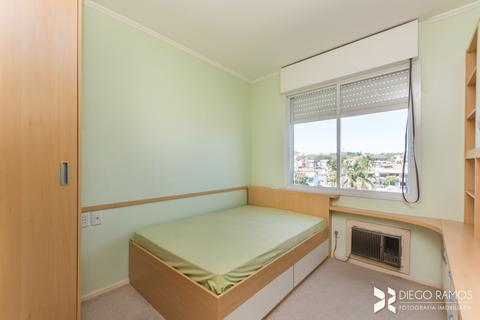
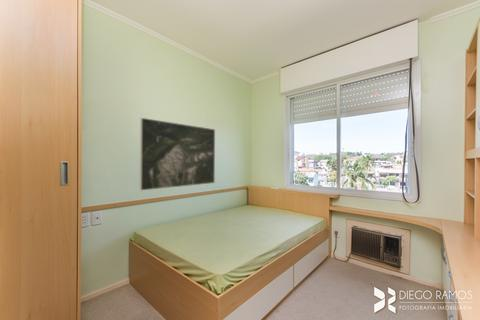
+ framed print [139,117,216,192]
